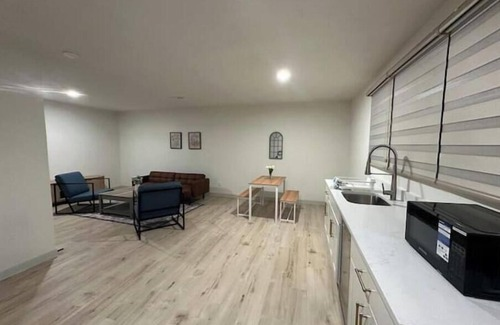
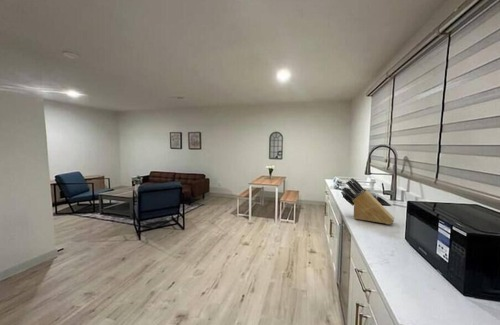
+ knife block [341,177,395,225]
